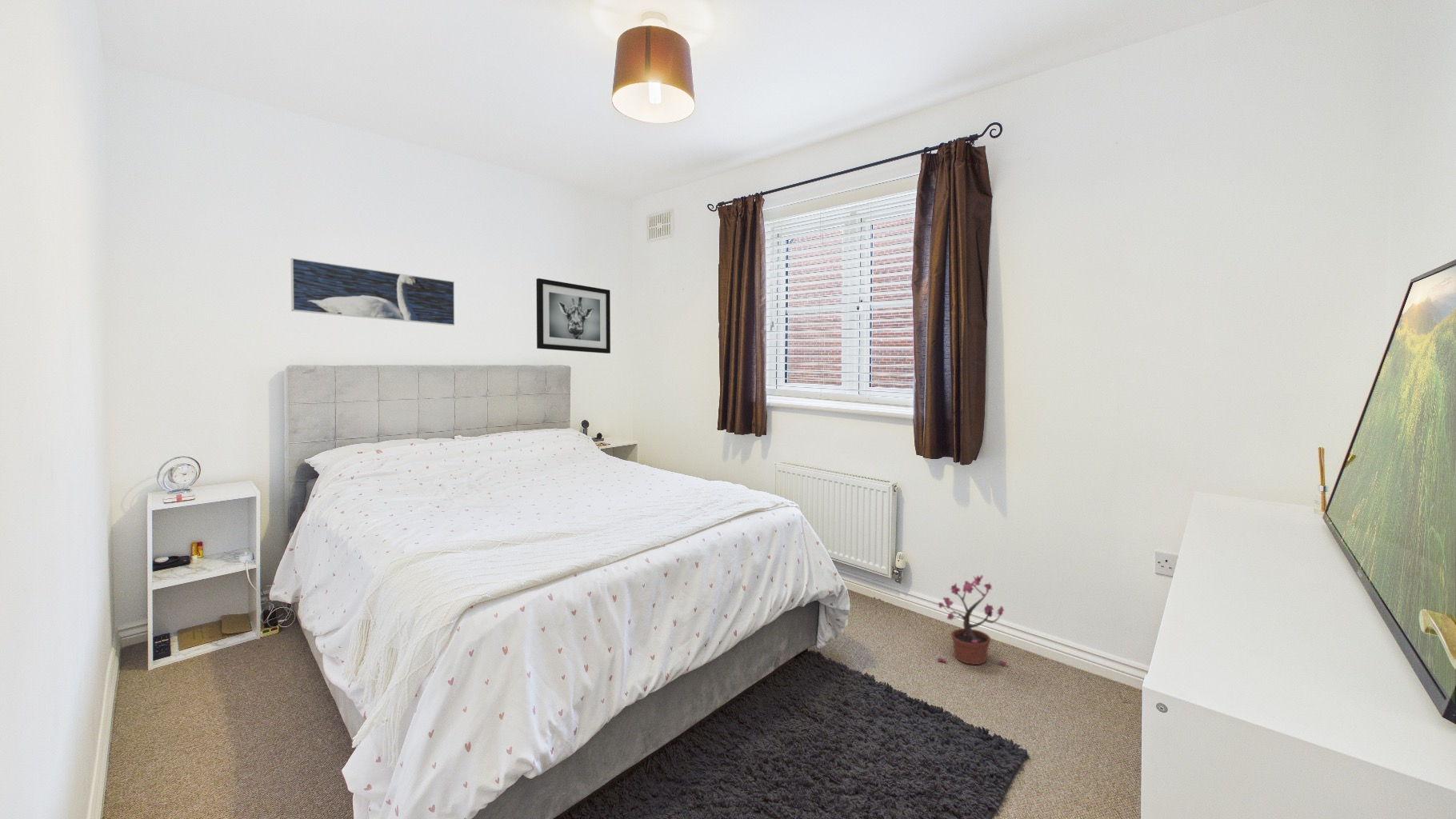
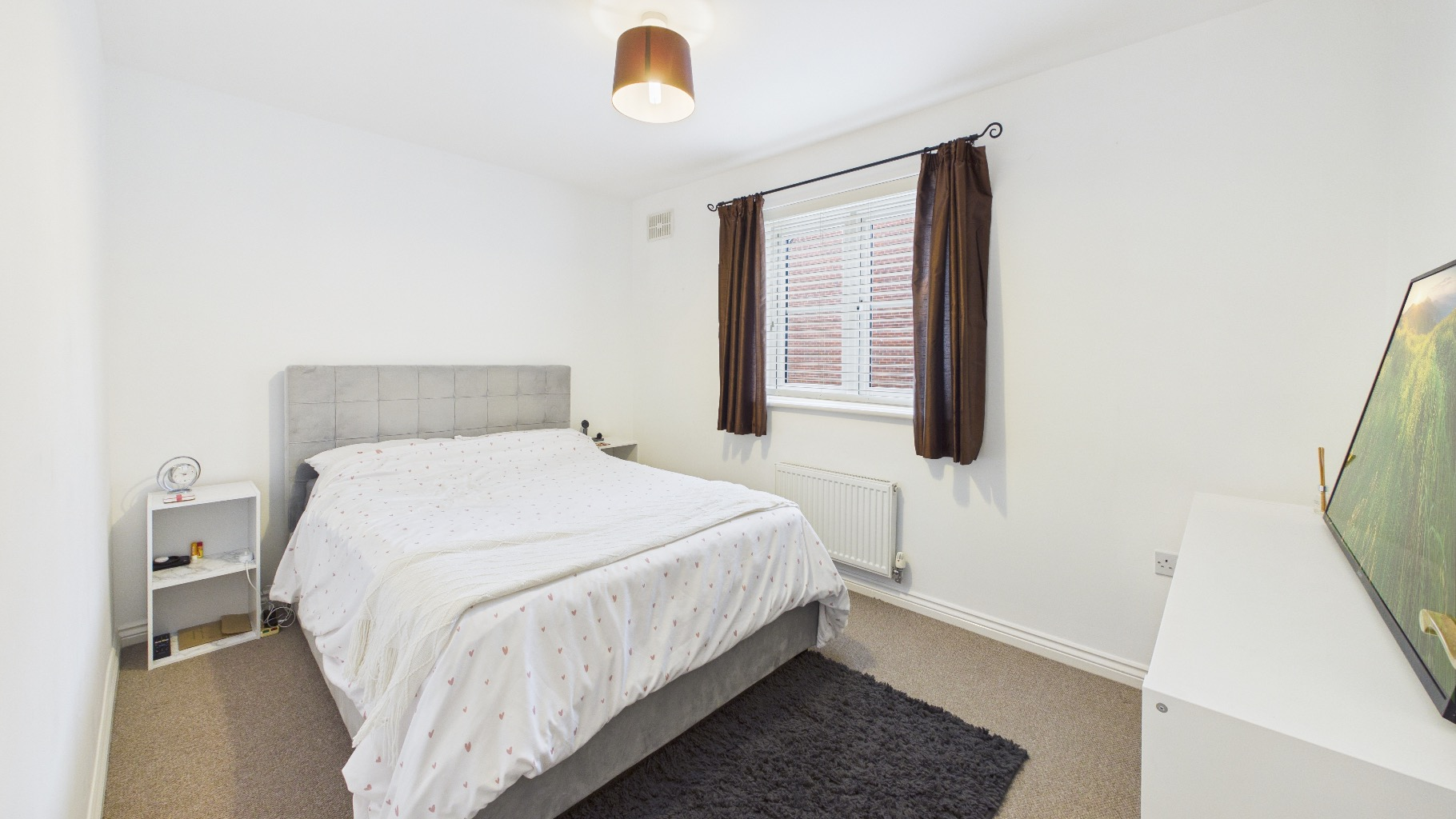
- potted plant [937,574,1008,665]
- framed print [290,258,455,326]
- wall art [535,278,611,354]
